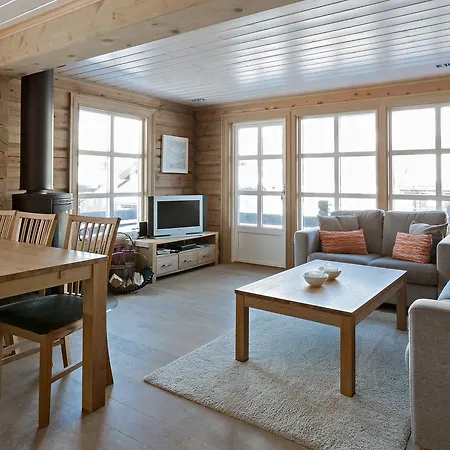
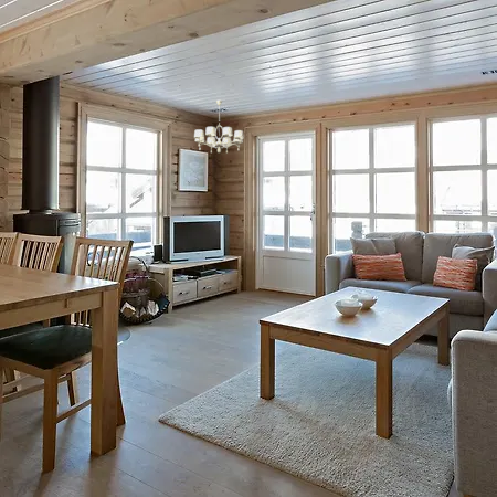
+ chandelier [193,99,245,155]
